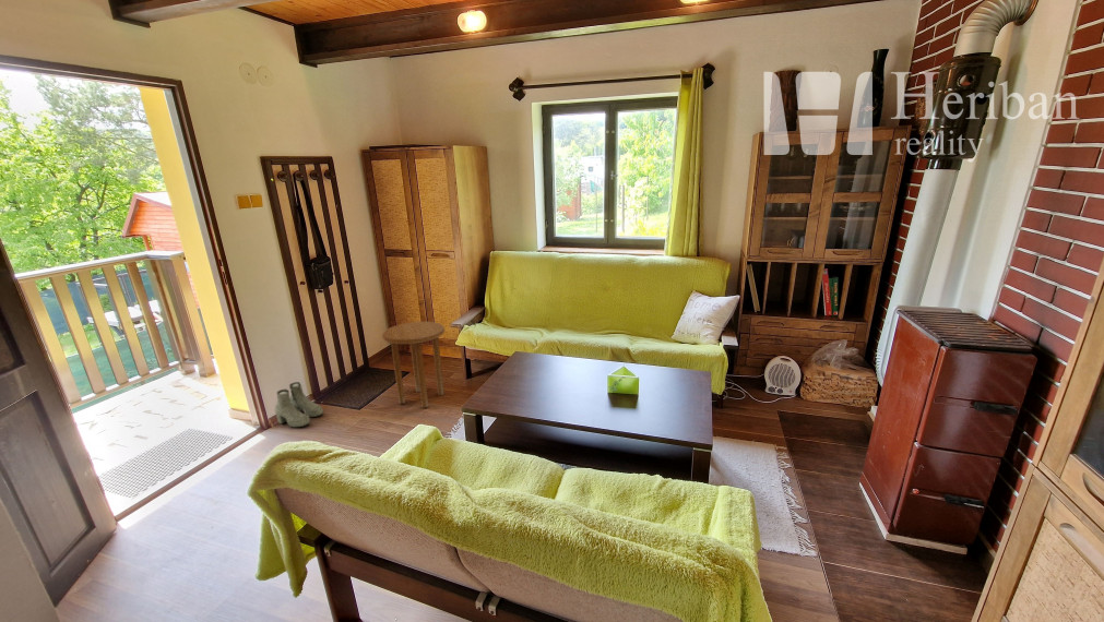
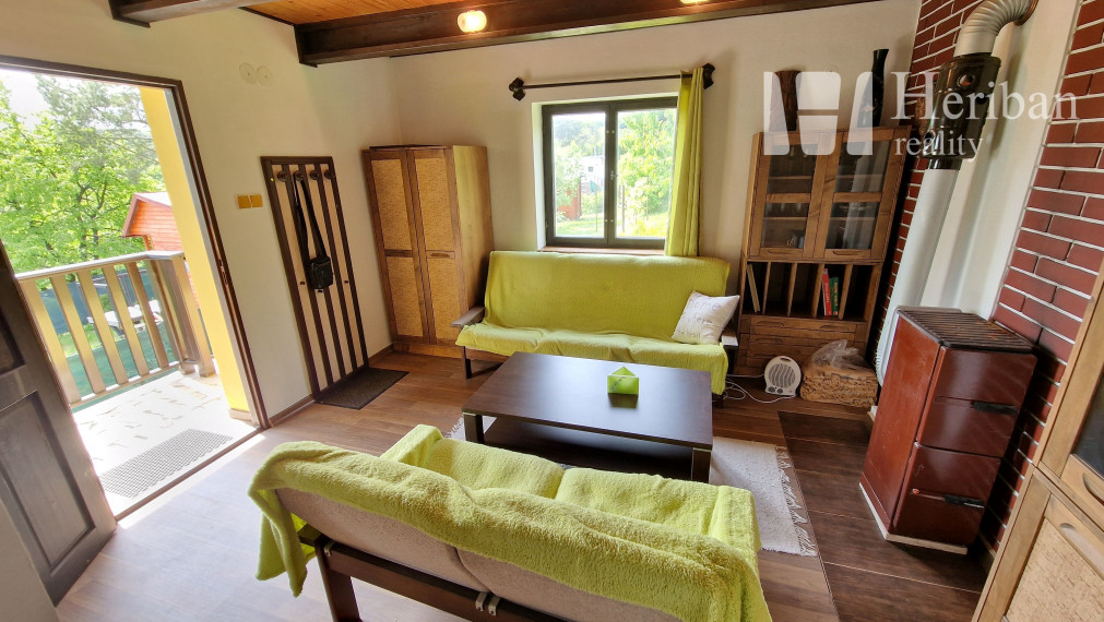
- side table [381,321,446,409]
- boots [274,381,324,428]
